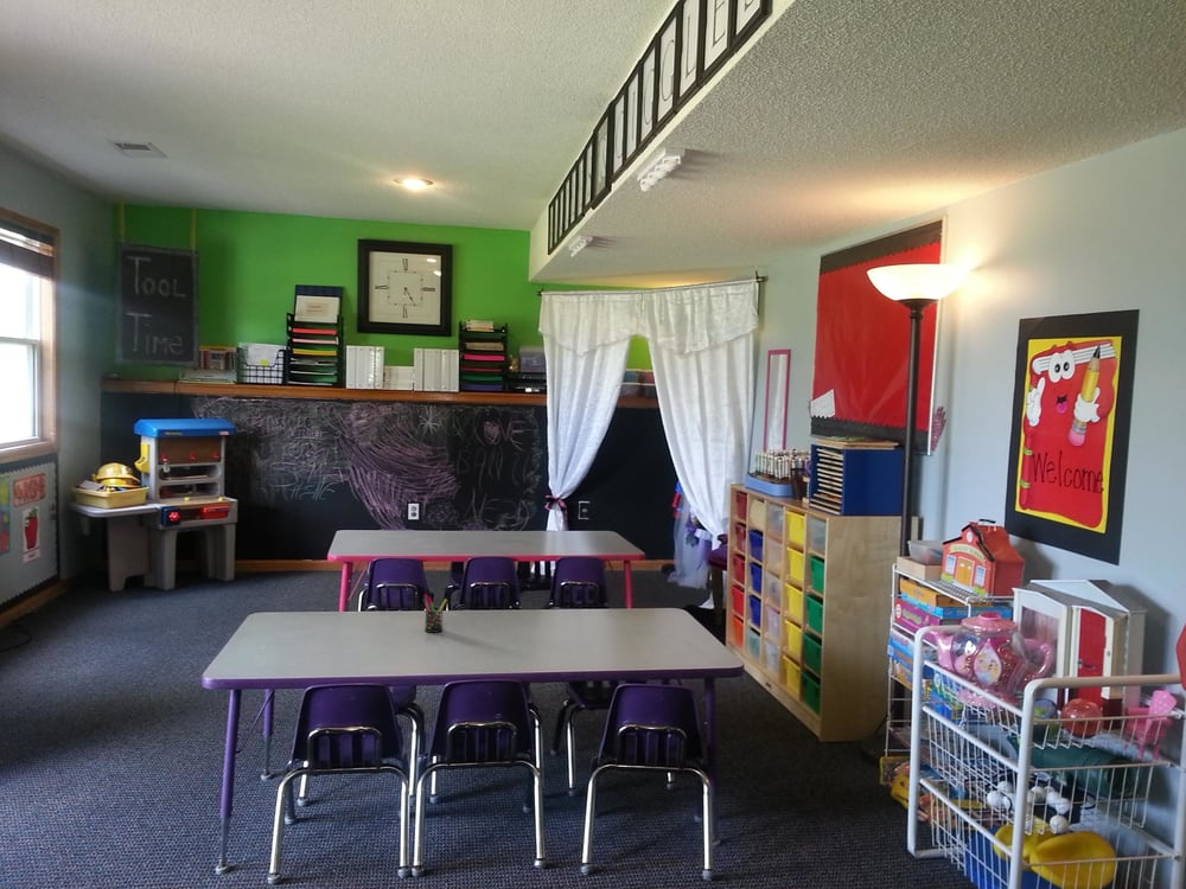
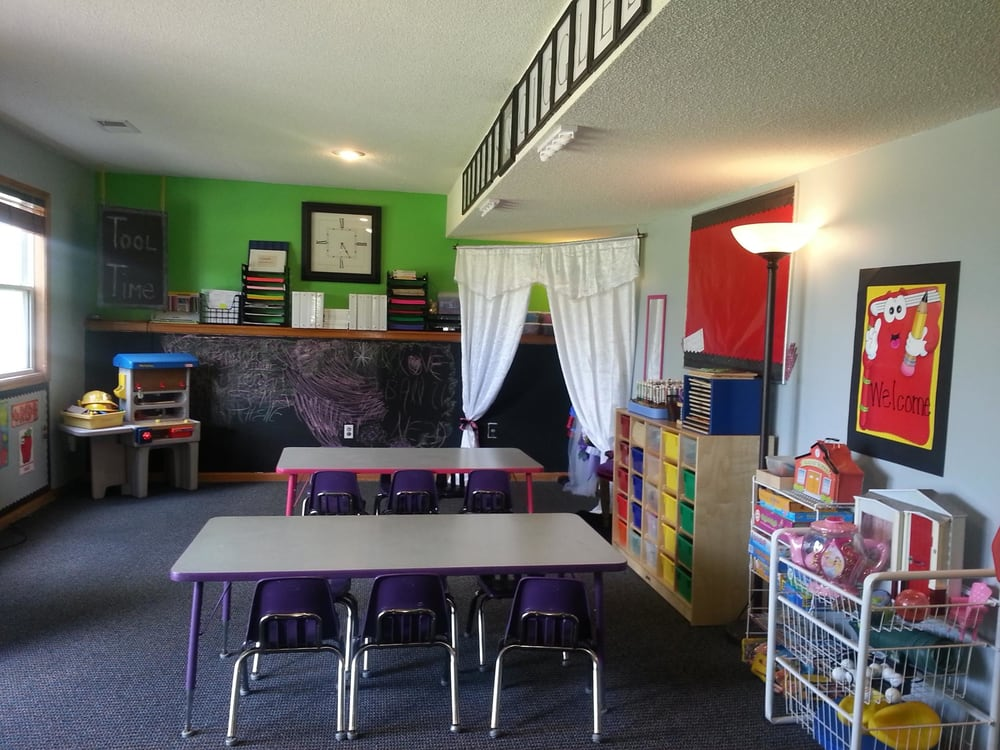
- pen holder [421,594,448,634]
